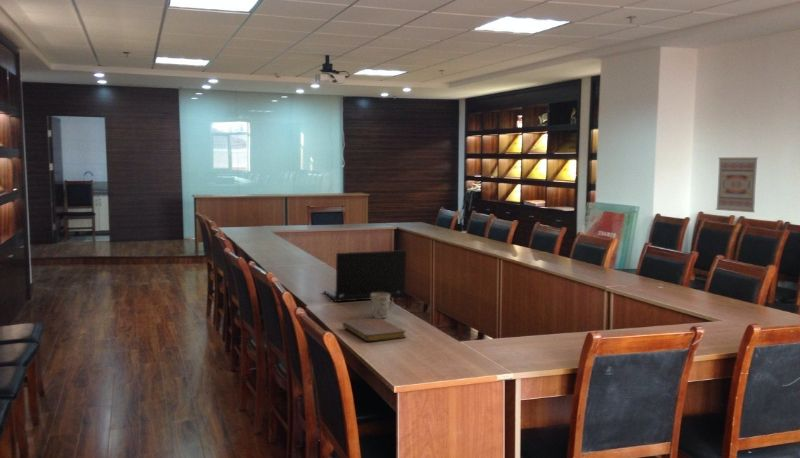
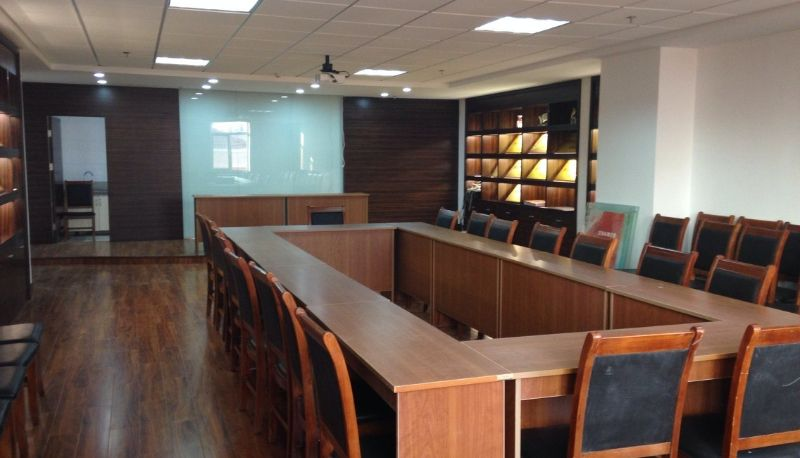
- wall art [715,157,759,213]
- laptop [322,249,407,303]
- notebook [342,317,407,342]
- mug [370,293,391,319]
